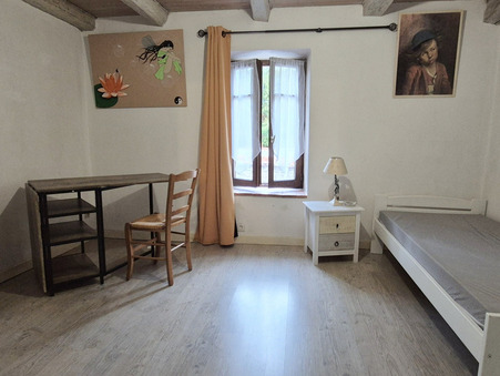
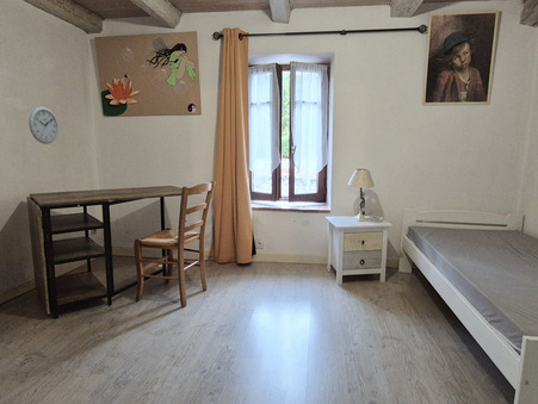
+ wall clock [27,105,60,145]
